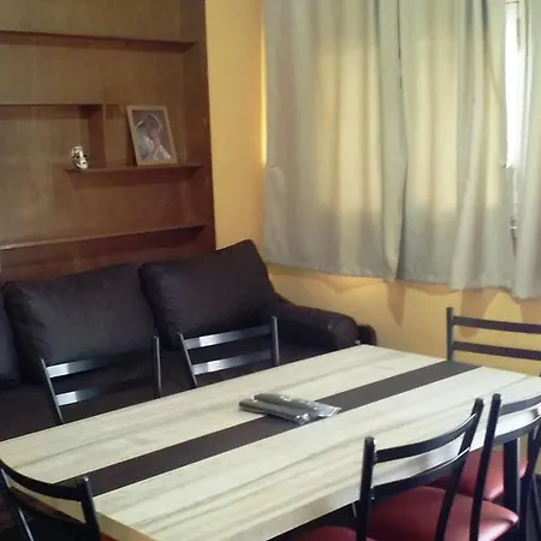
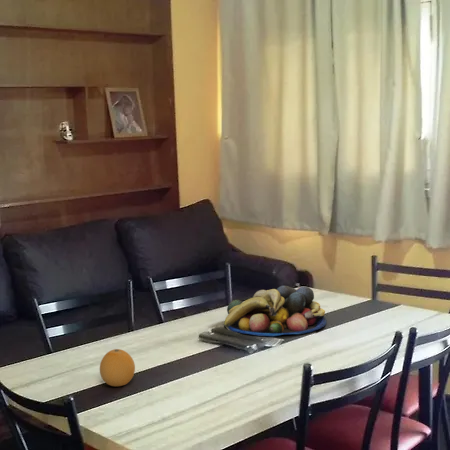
+ fruit [99,348,136,387]
+ fruit bowl [223,285,328,337]
